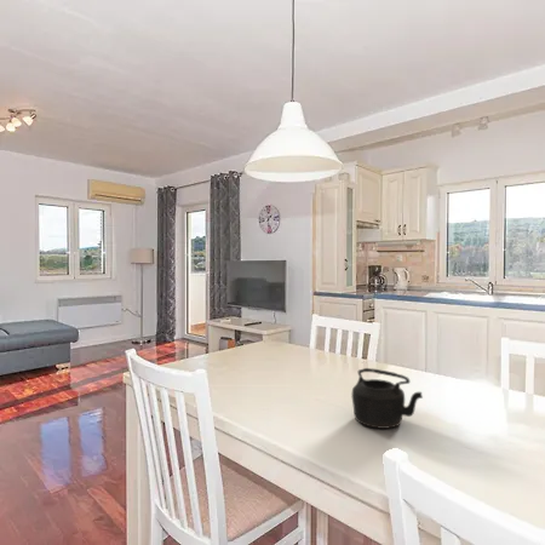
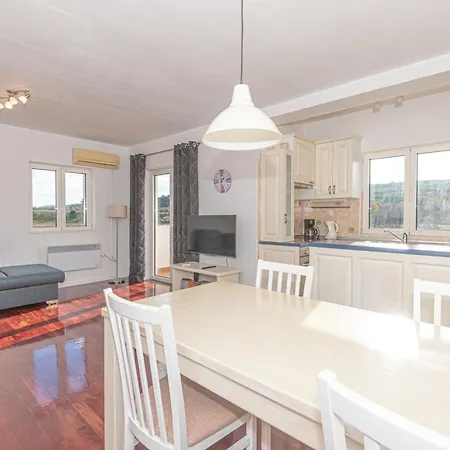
- teapot [350,367,424,430]
